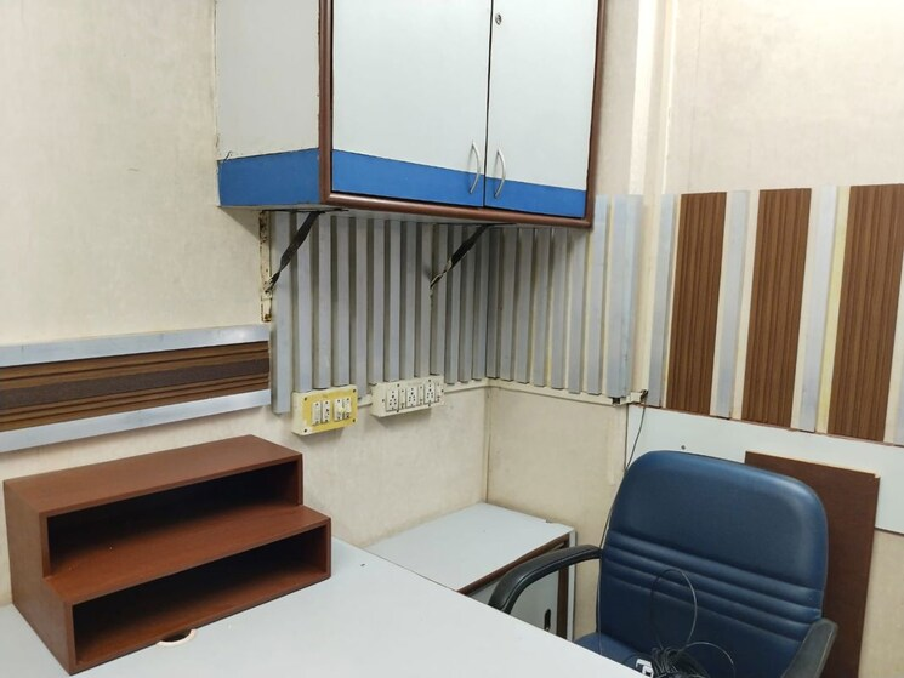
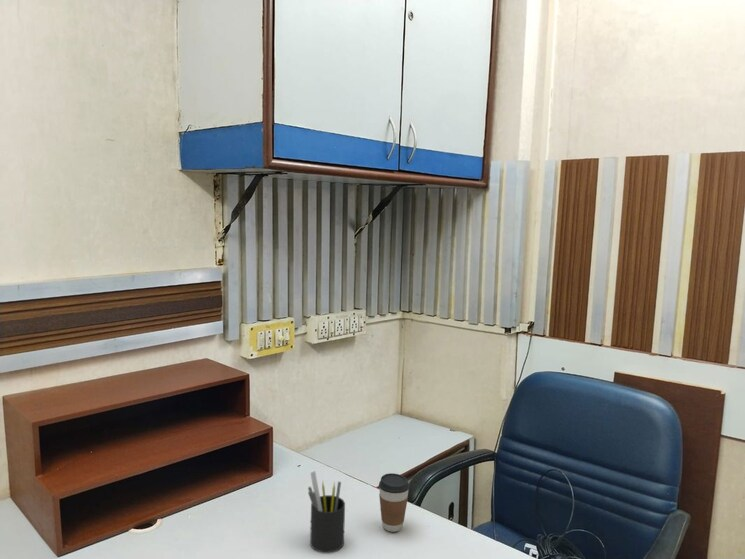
+ pen holder [307,470,346,553]
+ coffee cup [378,472,411,533]
